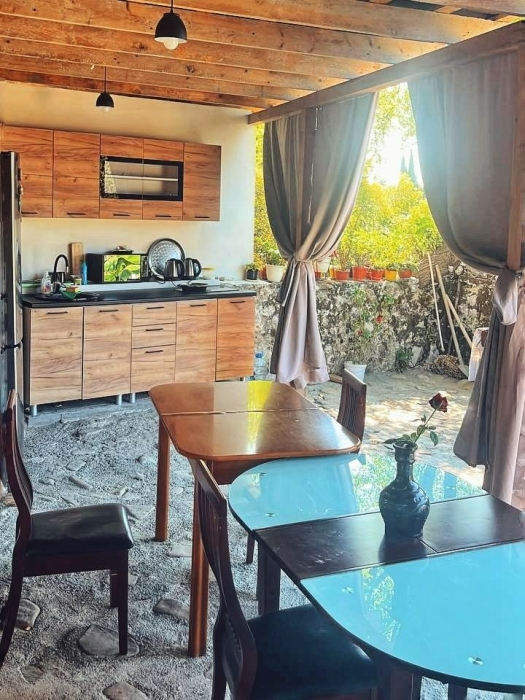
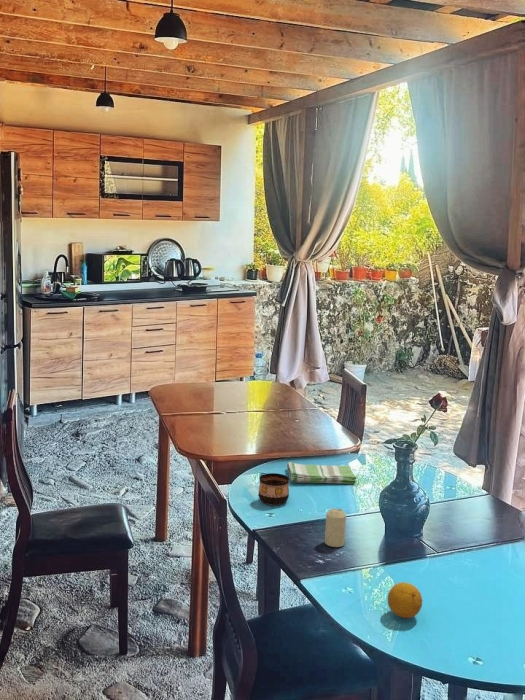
+ fruit [387,581,423,619]
+ candle [324,508,347,548]
+ dish towel [286,461,357,485]
+ cup [258,472,290,506]
